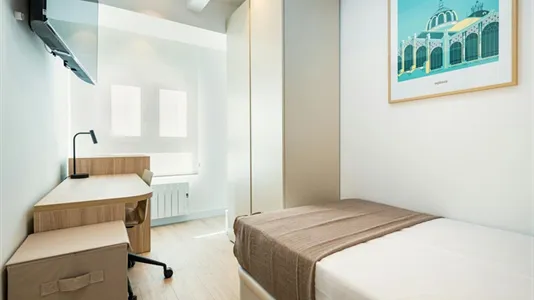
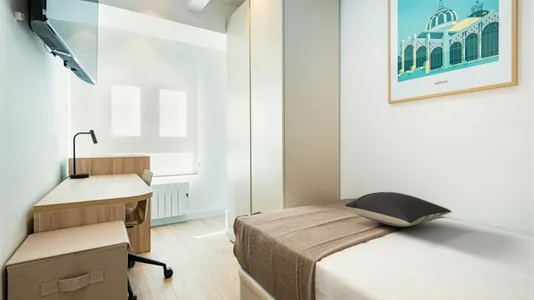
+ pillow [344,191,452,228]
